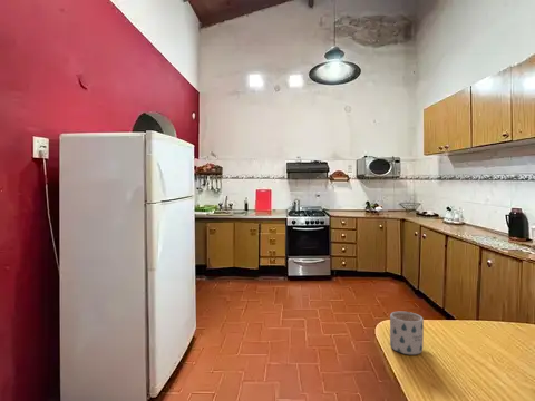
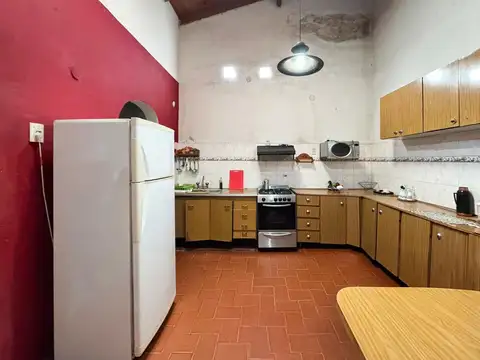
- mug [389,311,425,355]
